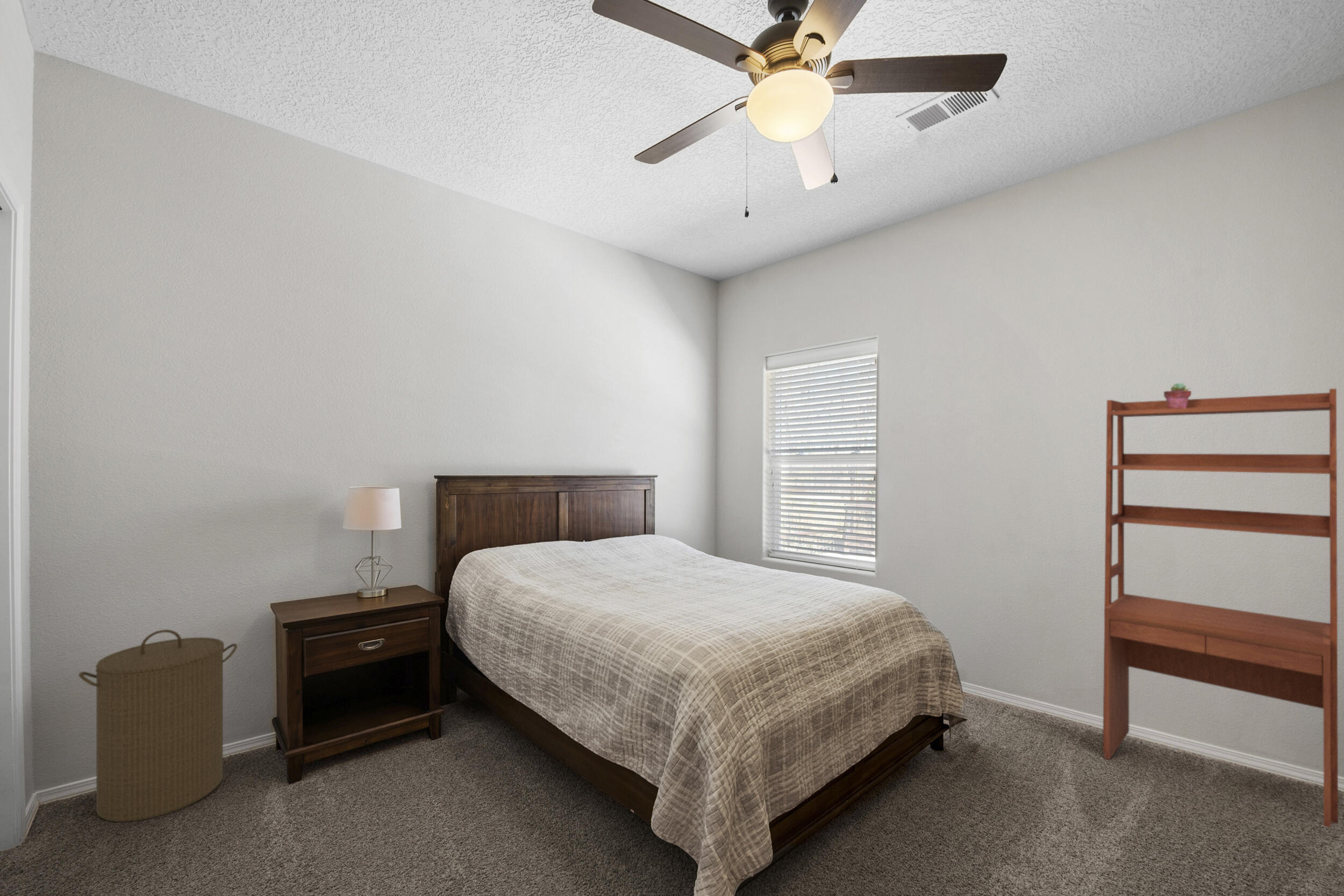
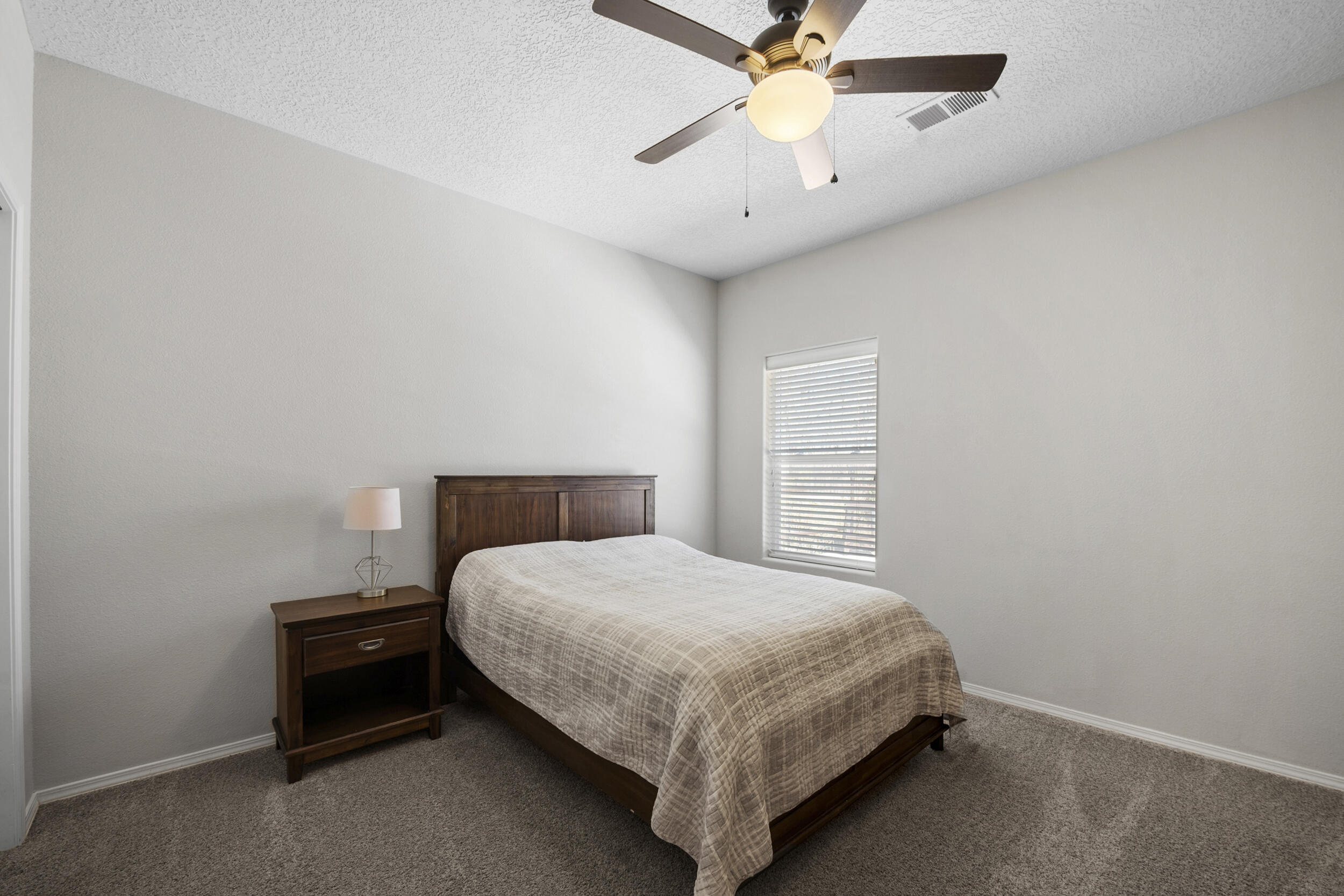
- shelving unit [1102,388,1339,828]
- laundry hamper [78,629,238,822]
- potted succulent [1163,382,1192,409]
